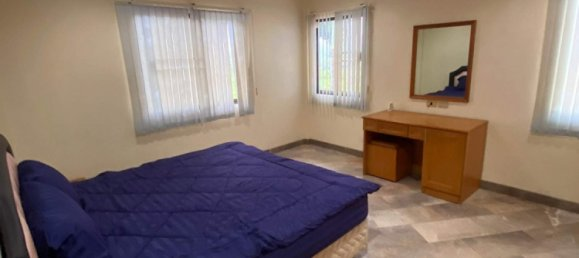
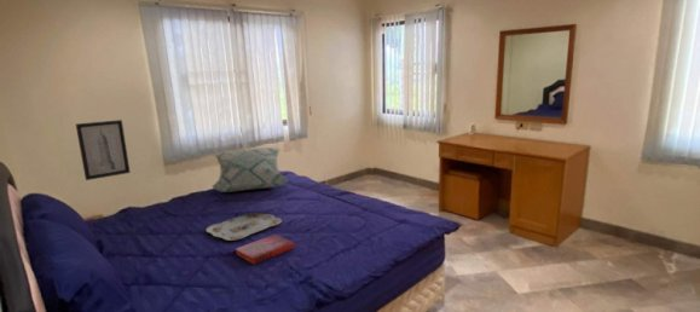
+ serving tray [204,212,283,242]
+ decorative pillow [210,148,290,193]
+ hardback book [235,233,295,266]
+ wall art [75,119,132,181]
